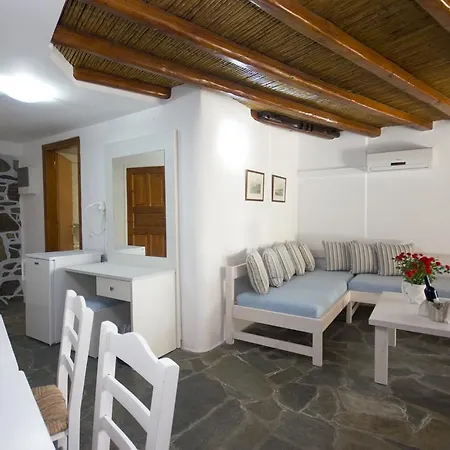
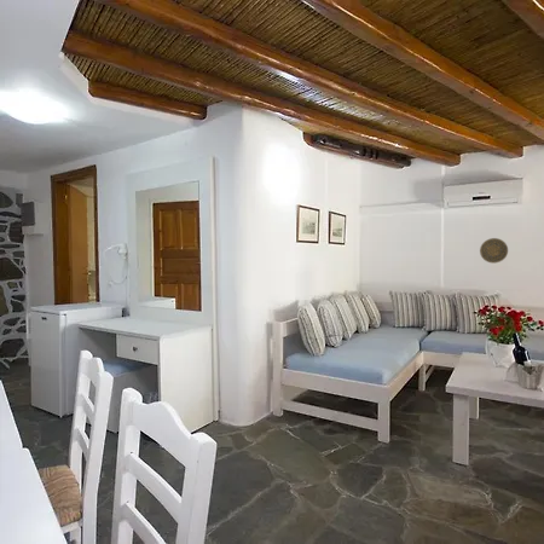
+ decorative plate [479,237,509,265]
